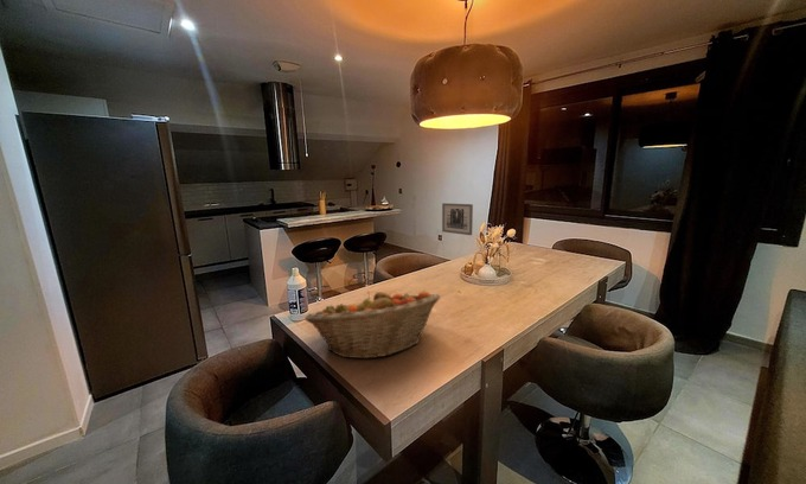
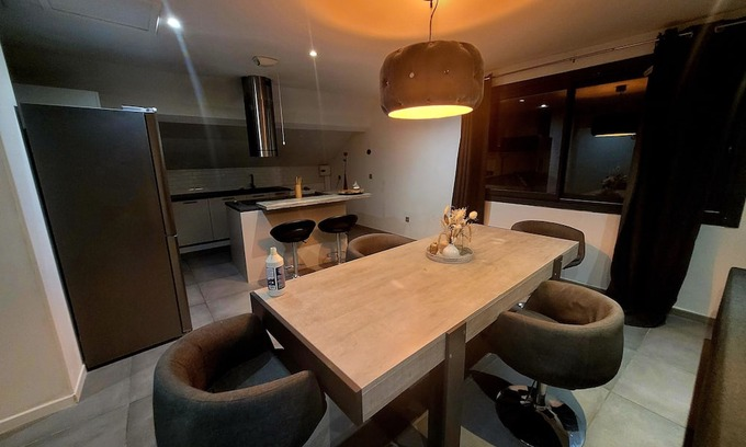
- fruit basket [303,289,441,359]
- wall art [441,202,474,236]
